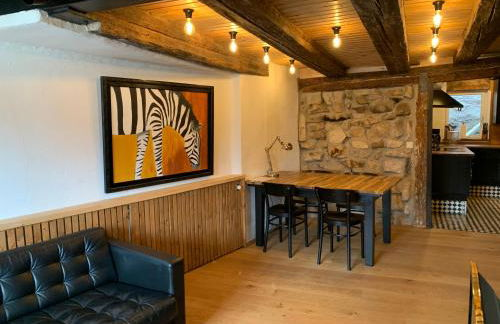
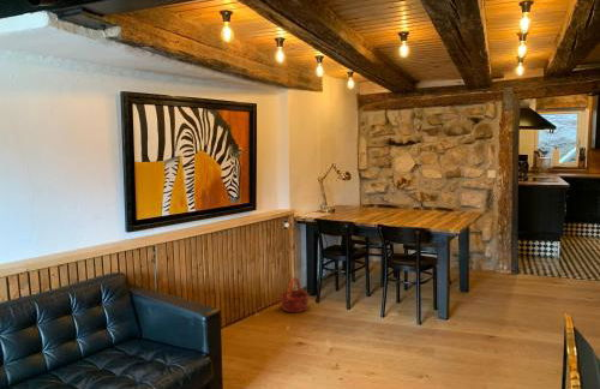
+ basket [278,276,311,313]
